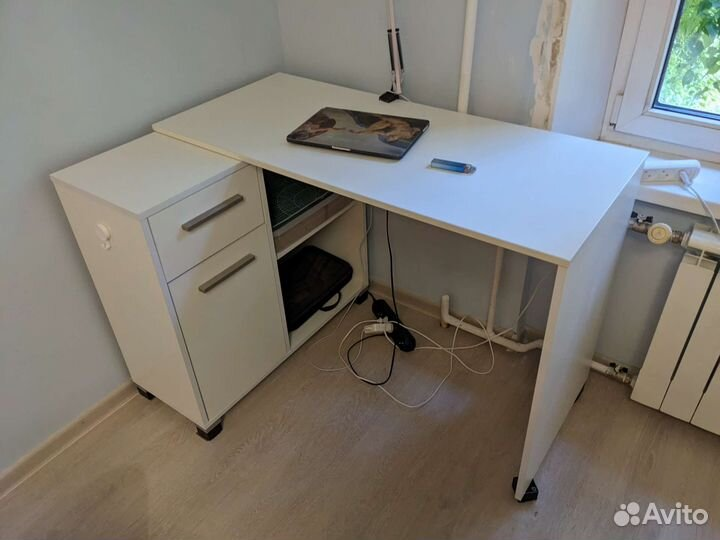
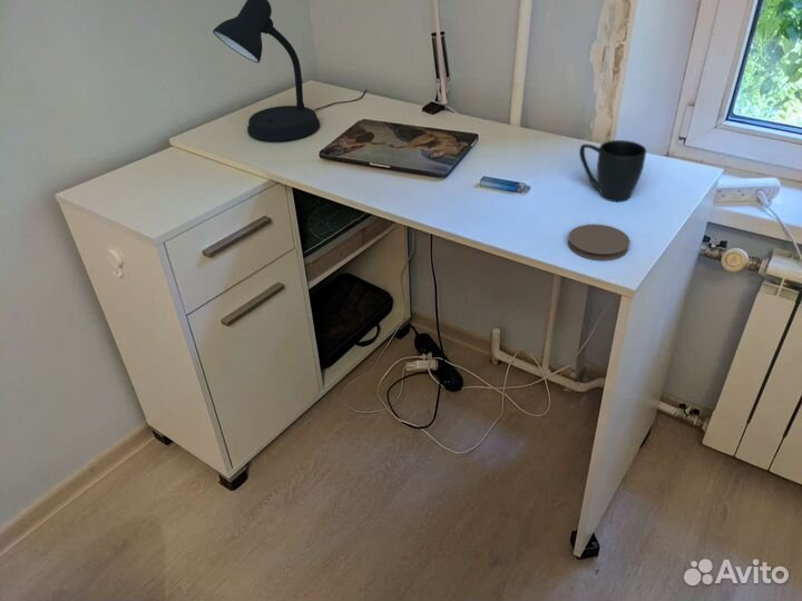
+ desk lamp [212,0,368,142]
+ coaster [567,223,632,262]
+ mug [578,139,647,203]
